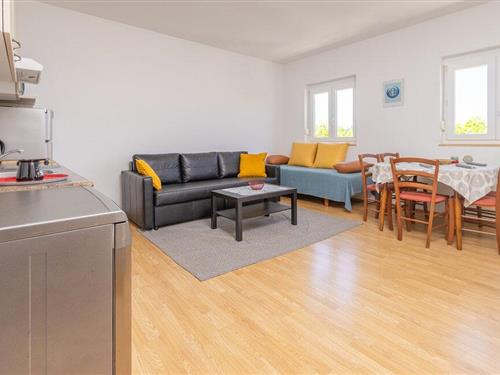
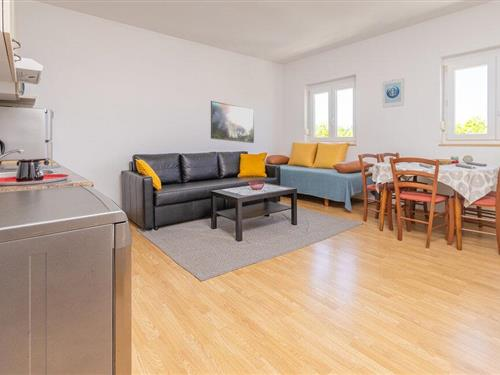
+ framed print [210,100,255,144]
